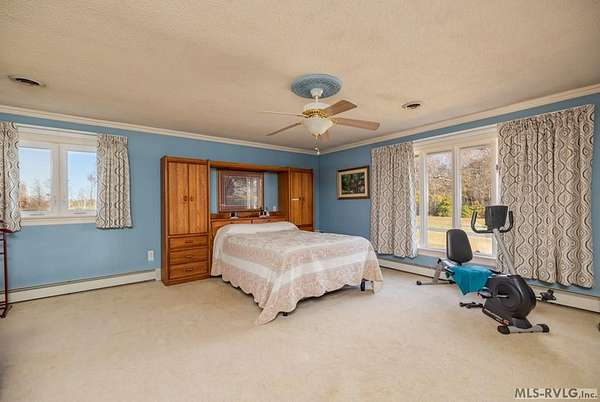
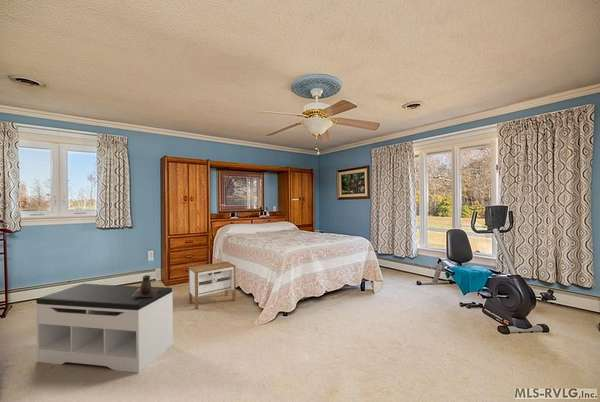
+ decorative vase [131,274,160,297]
+ bench [34,283,174,374]
+ nightstand [188,261,237,310]
